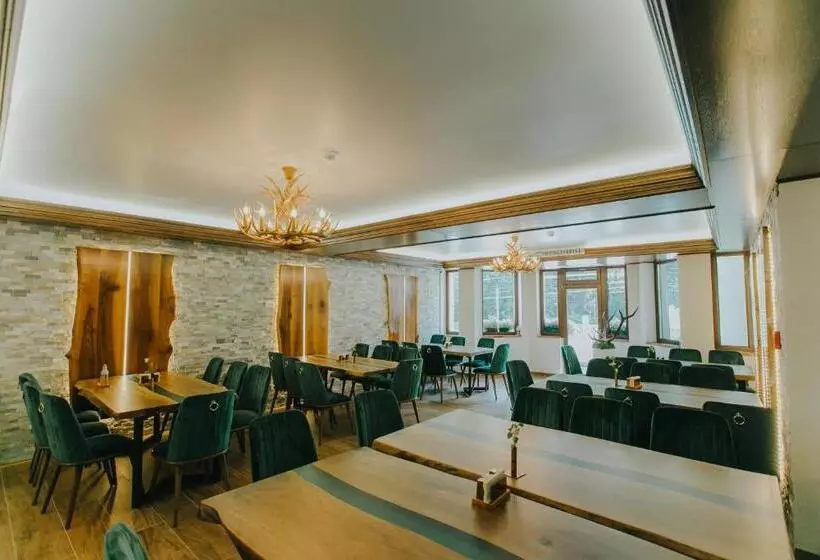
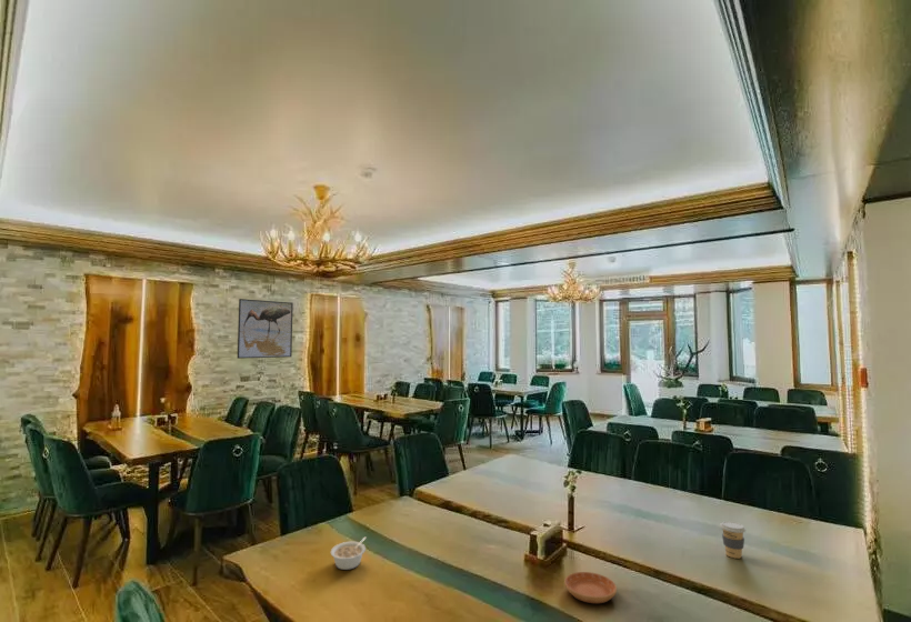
+ saucer [563,571,618,604]
+ coffee cup [719,520,747,560]
+ legume [330,536,368,571]
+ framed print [237,298,294,360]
